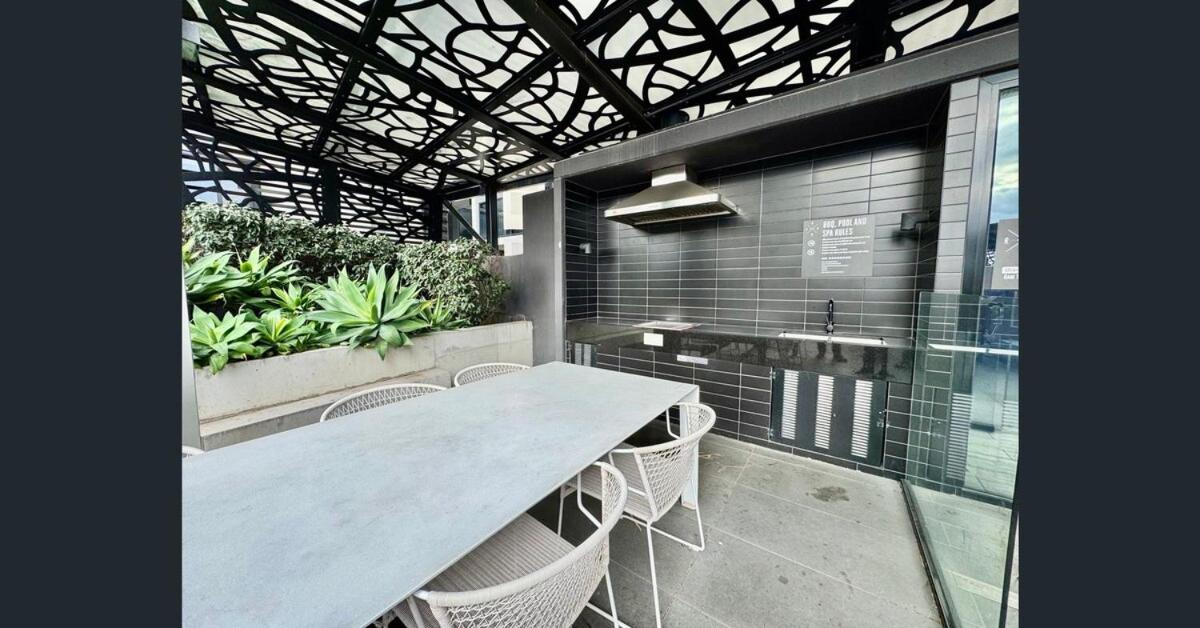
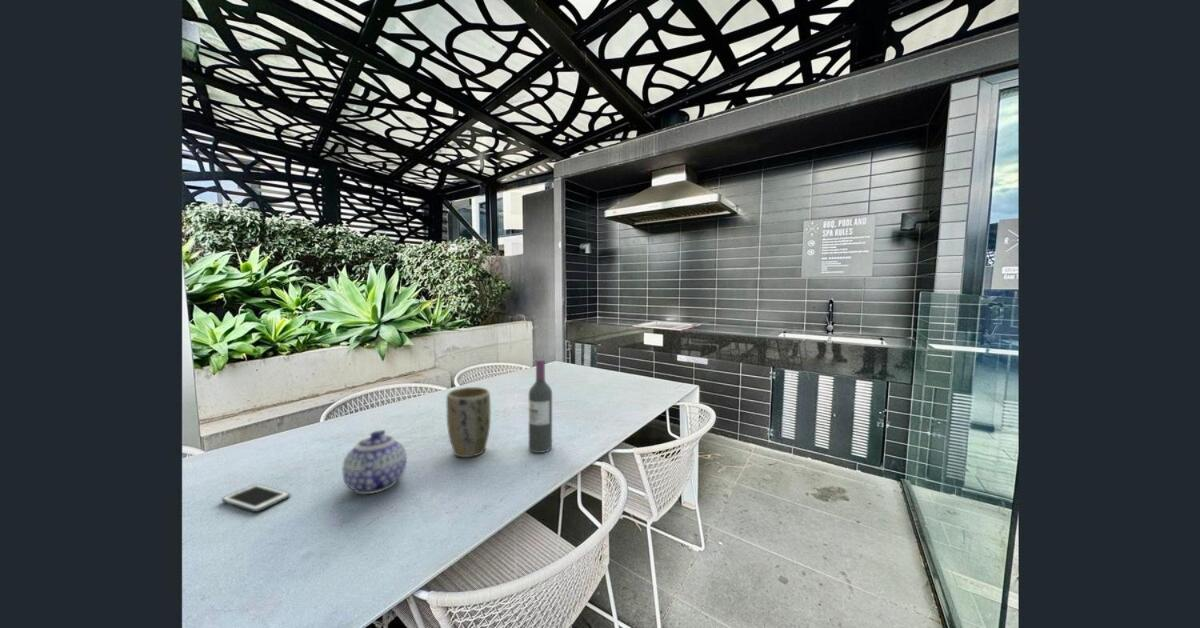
+ wine bottle [528,358,553,454]
+ teapot [342,429,408,495]
+ cell phone [221,483,291,513]
+ plant pot [446,386,492,458]
